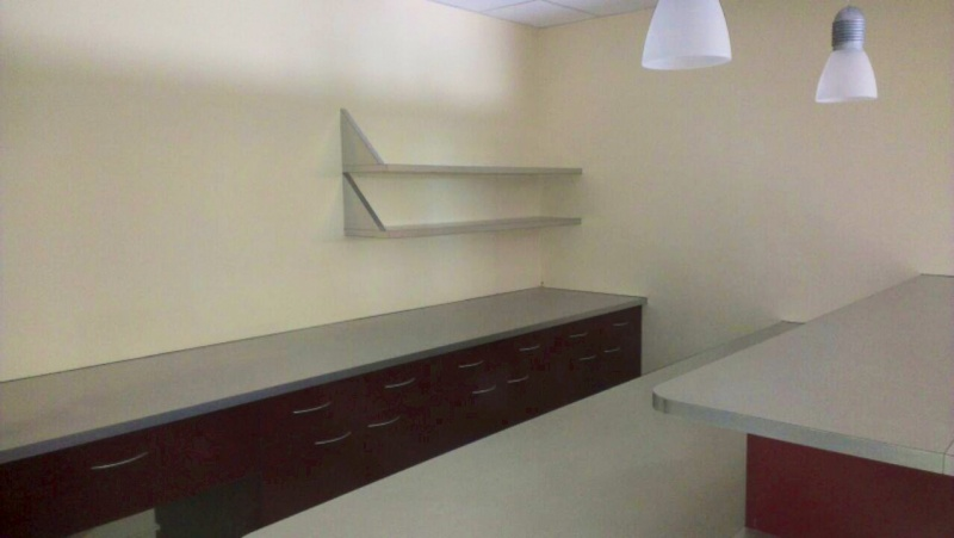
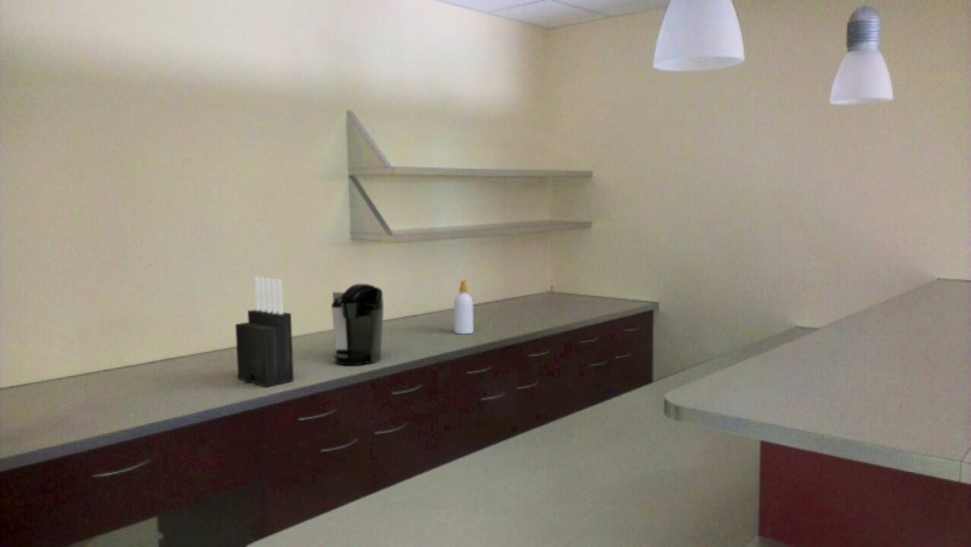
+ soap bottle [453,279,475,335]
+ knife block [234,275,295,388]
+ coffee maker [330,283,385,366]
